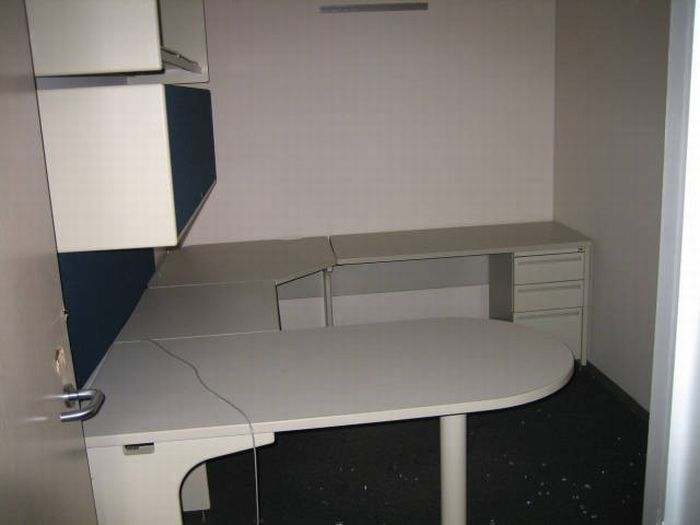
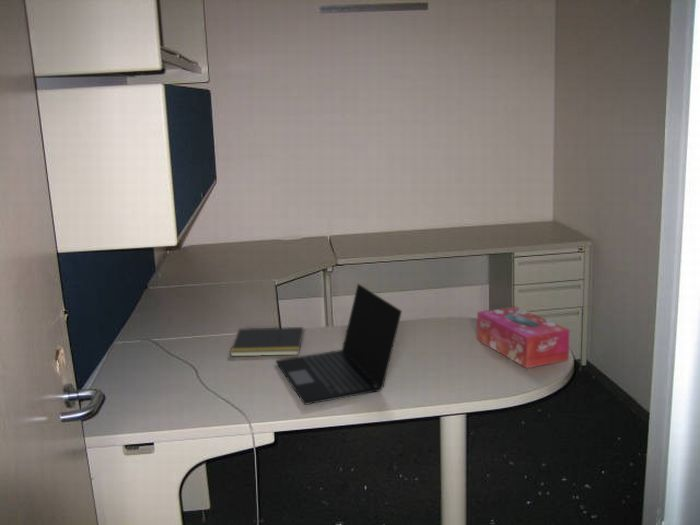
+ notepad [229,326,304,357]
+ laptop [275,283,403,406]
+ tissue box [476,305,571,369]
